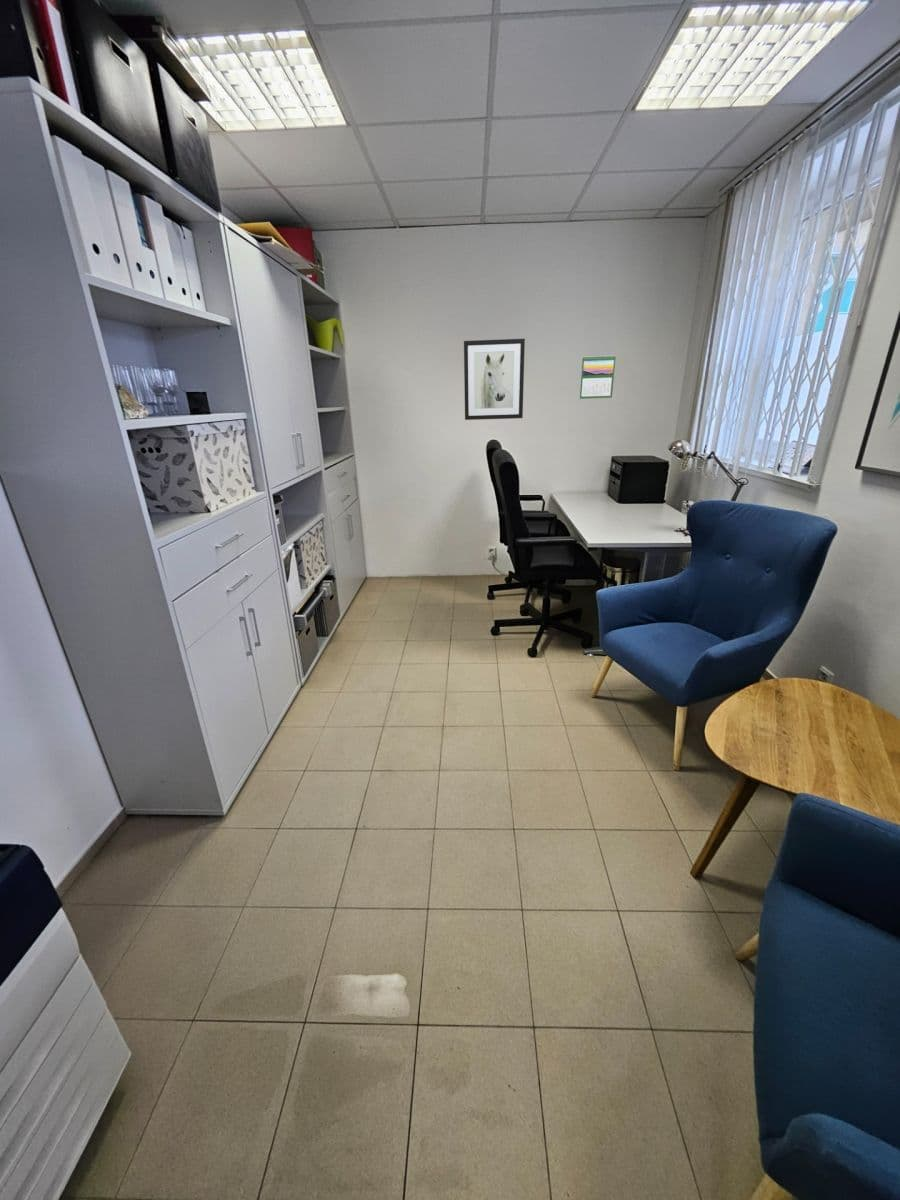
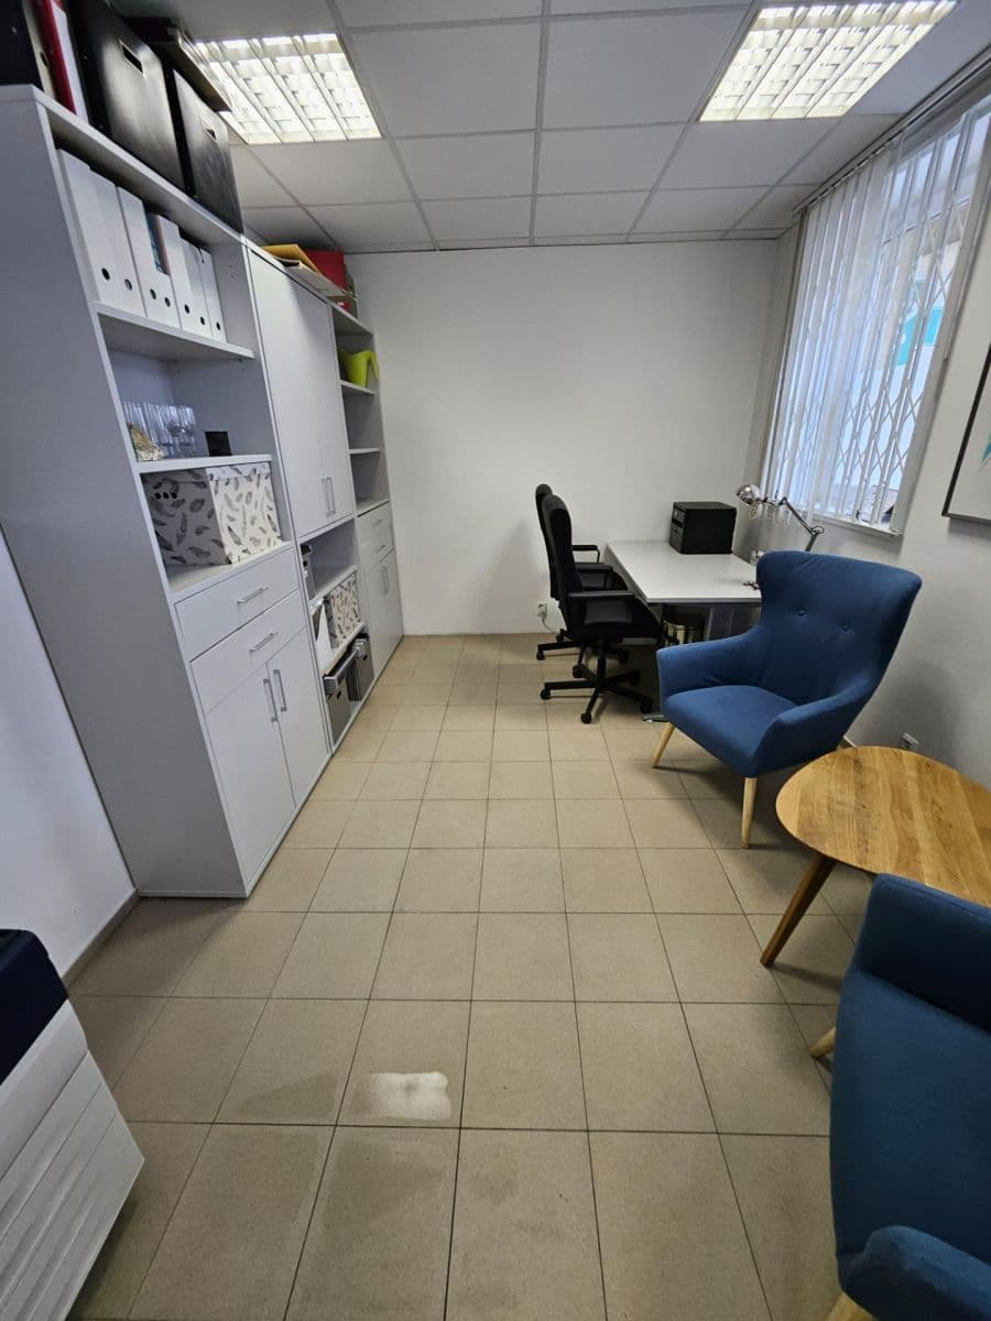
- wall art [463,338,526,421]
- calendar [579,354,617,400]
